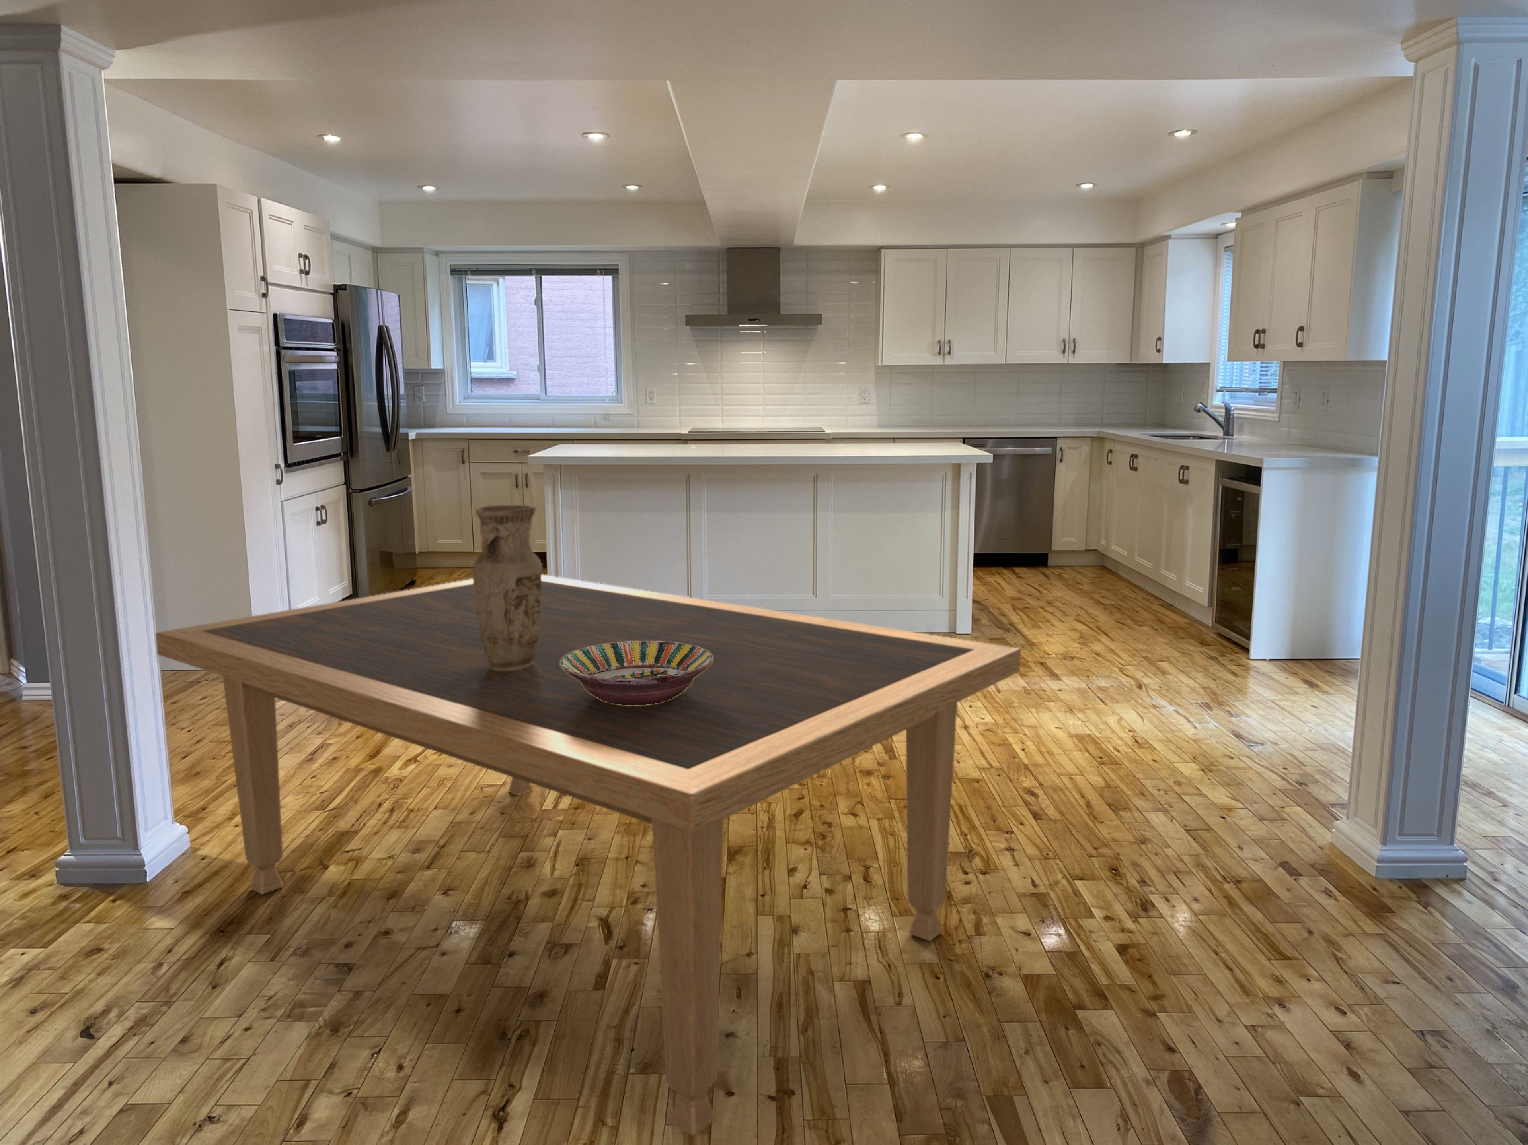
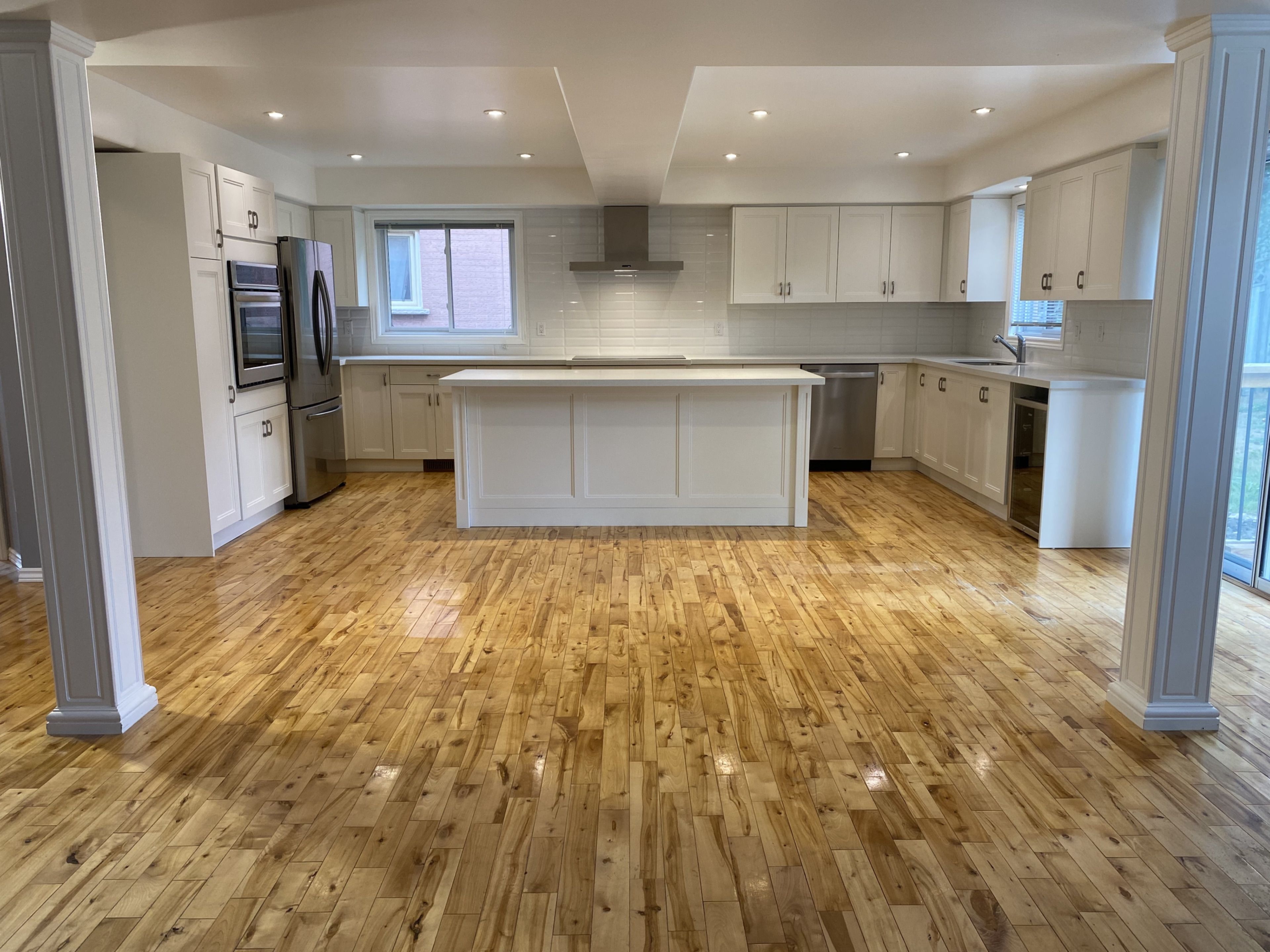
- dining table [155,575,1021,1137]
- serving bowl [561,641,713,705]
- vase [473,504,543,671]
